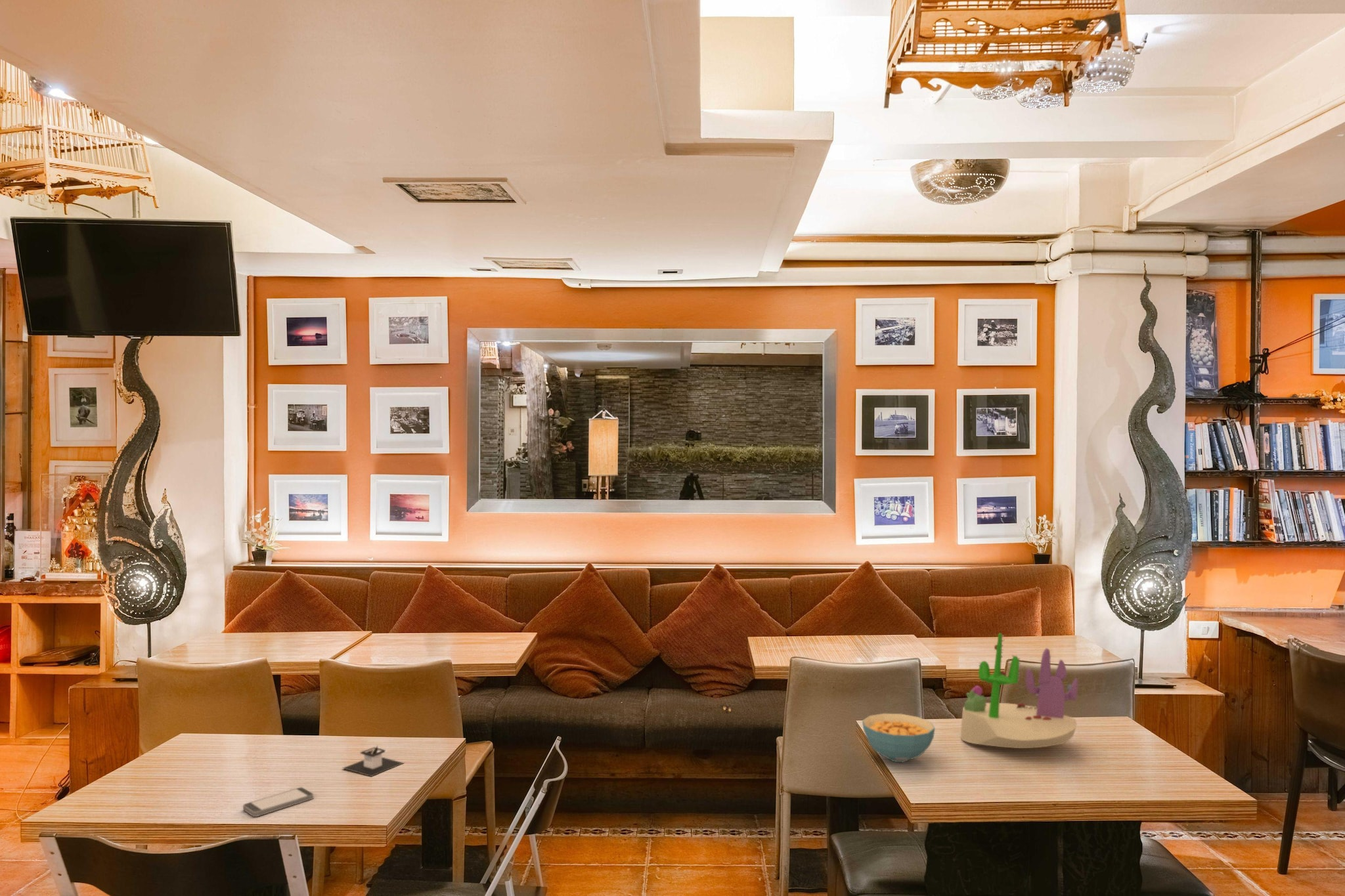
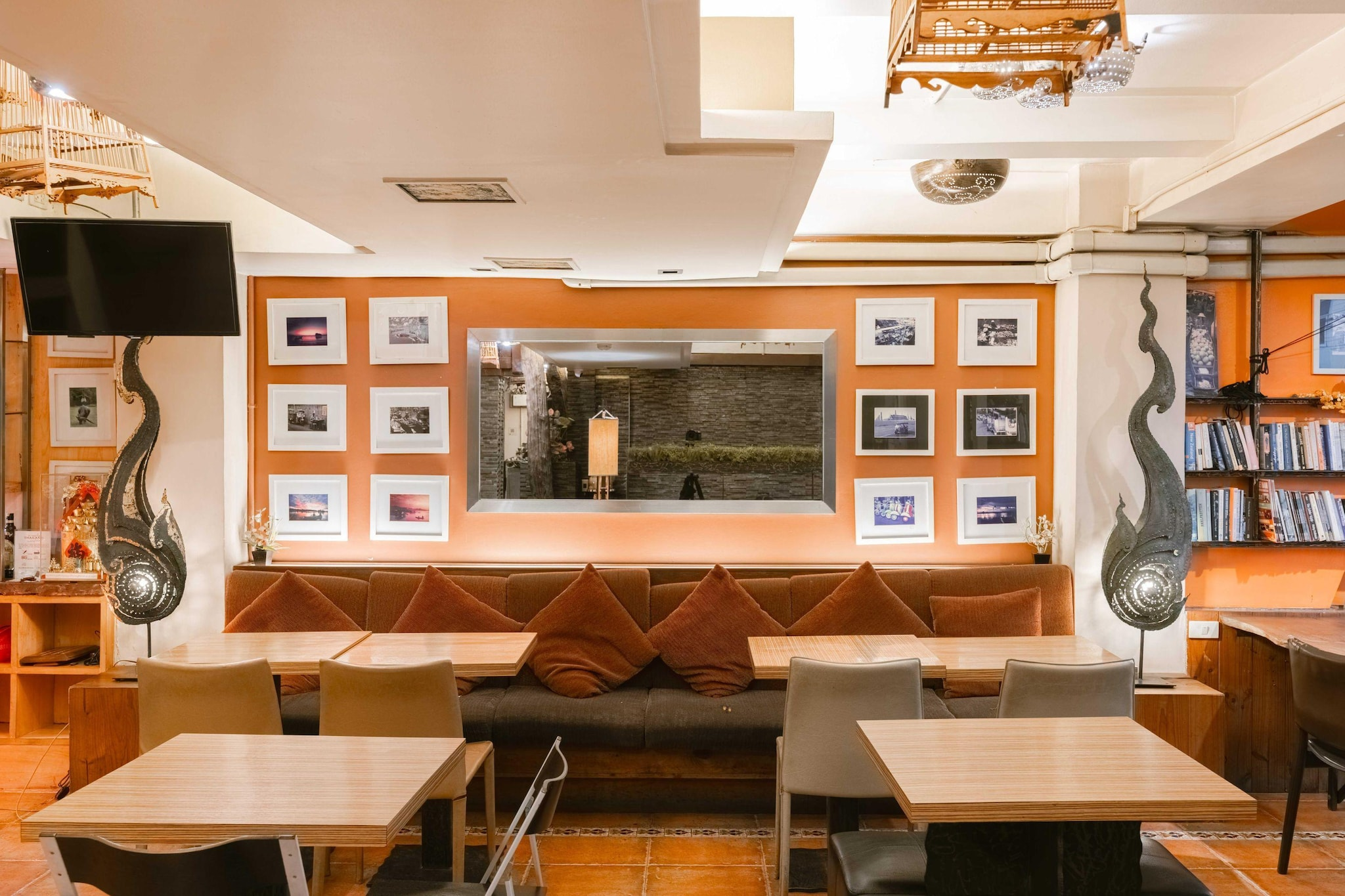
- architectural model [342,745,405,777]
- succulent planter [960,632,1079,749]
- smartphone [242,786,314,817]
- cereal bowl [862,713,936,763]
